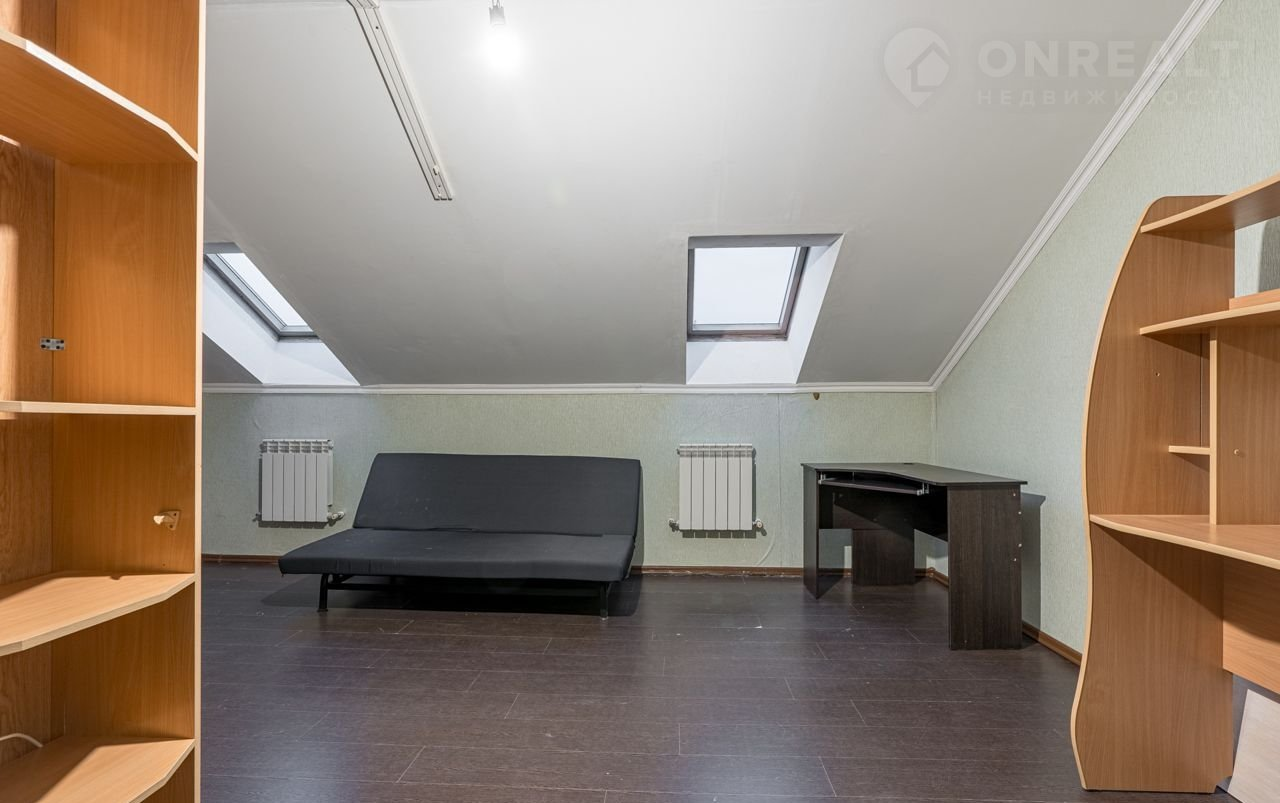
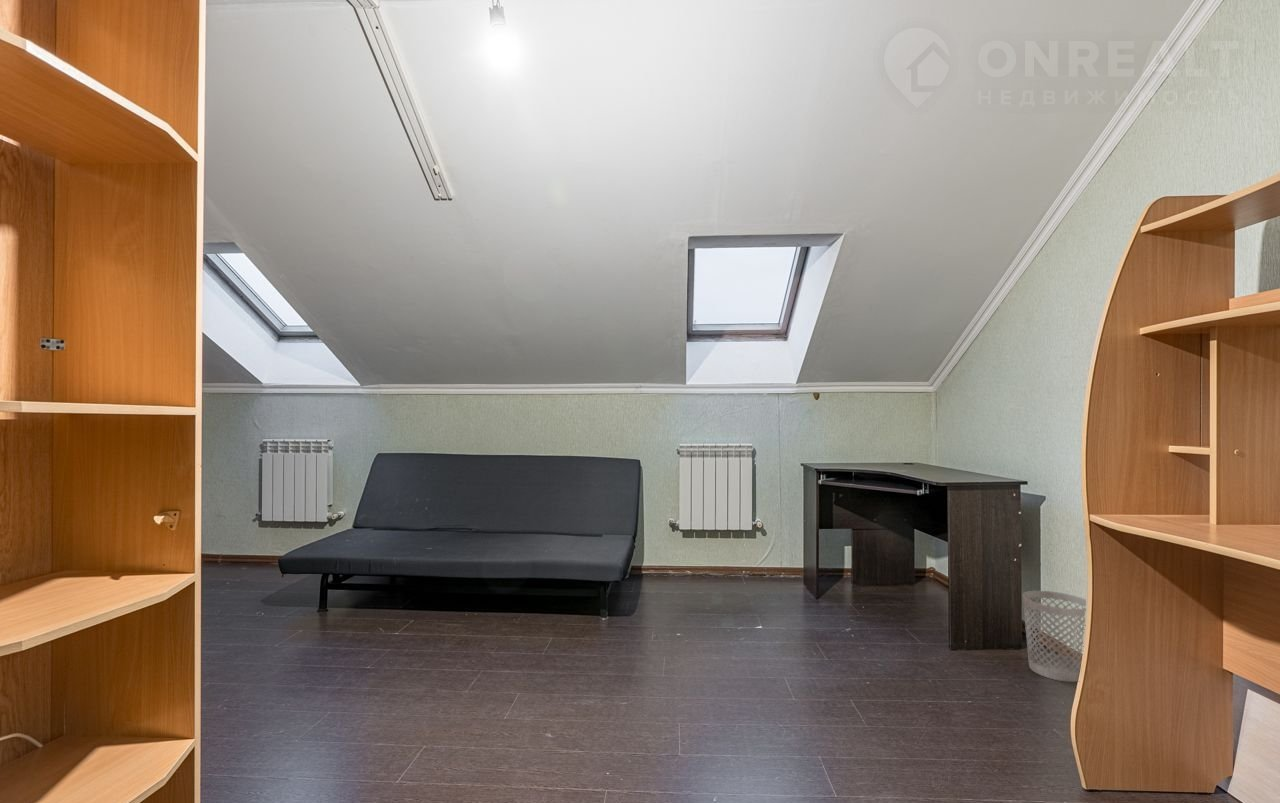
+ wastebasket [1022,590,1087,683]
